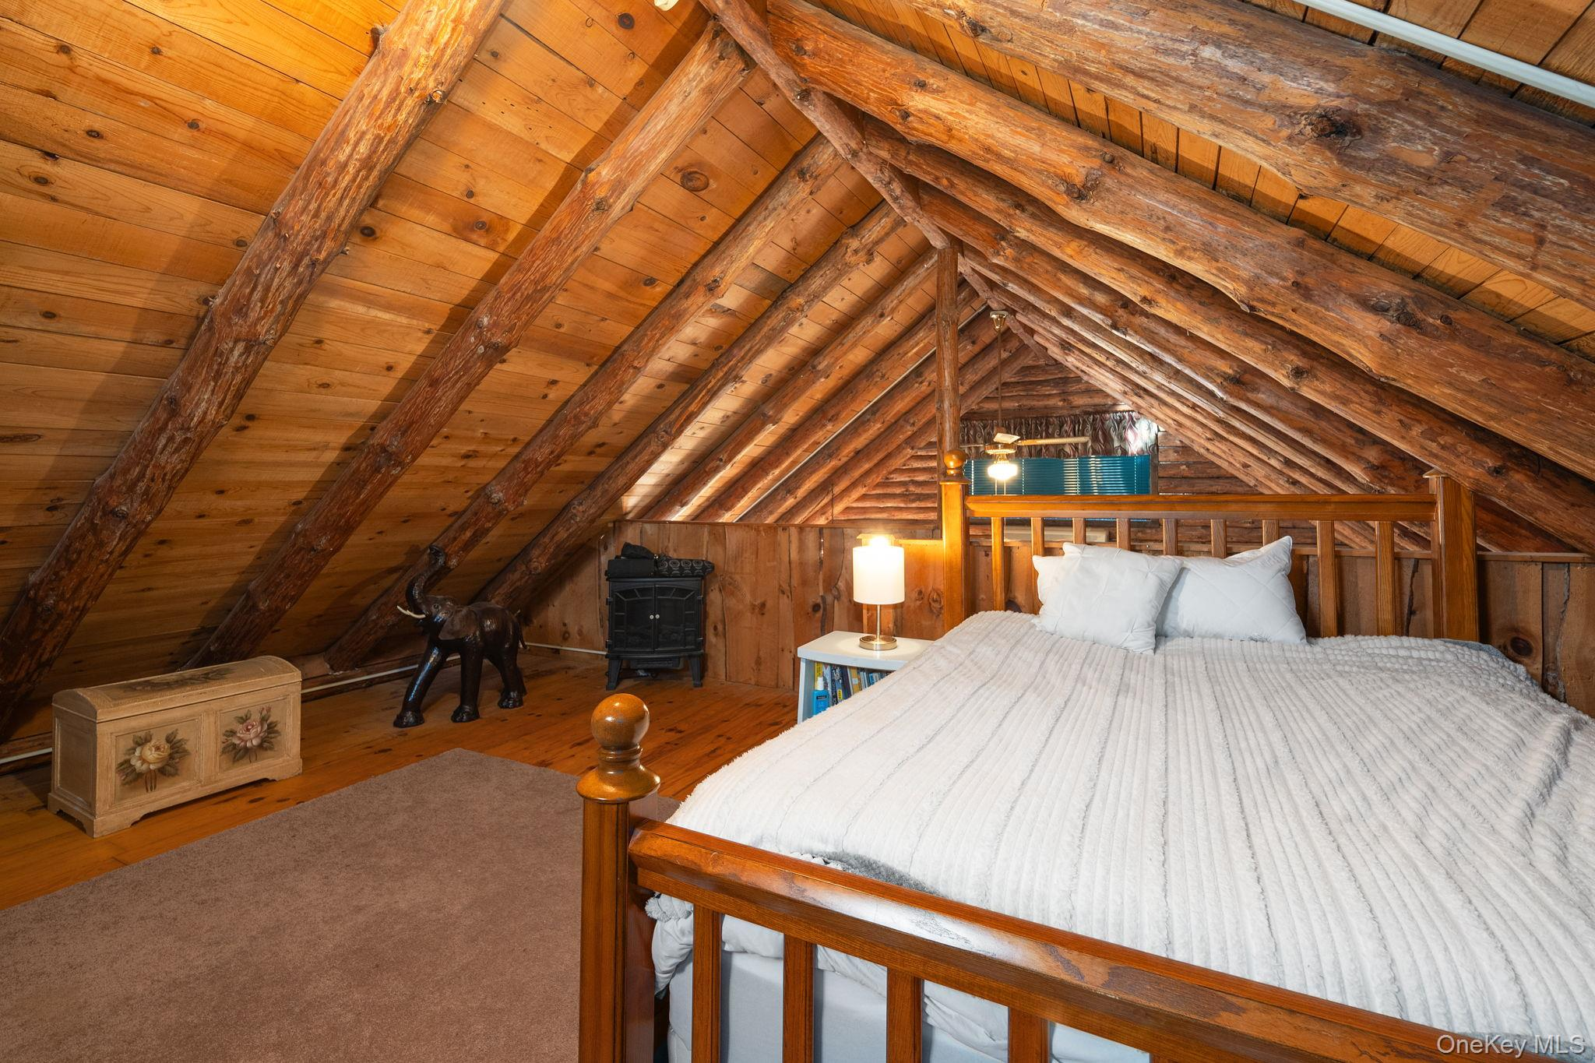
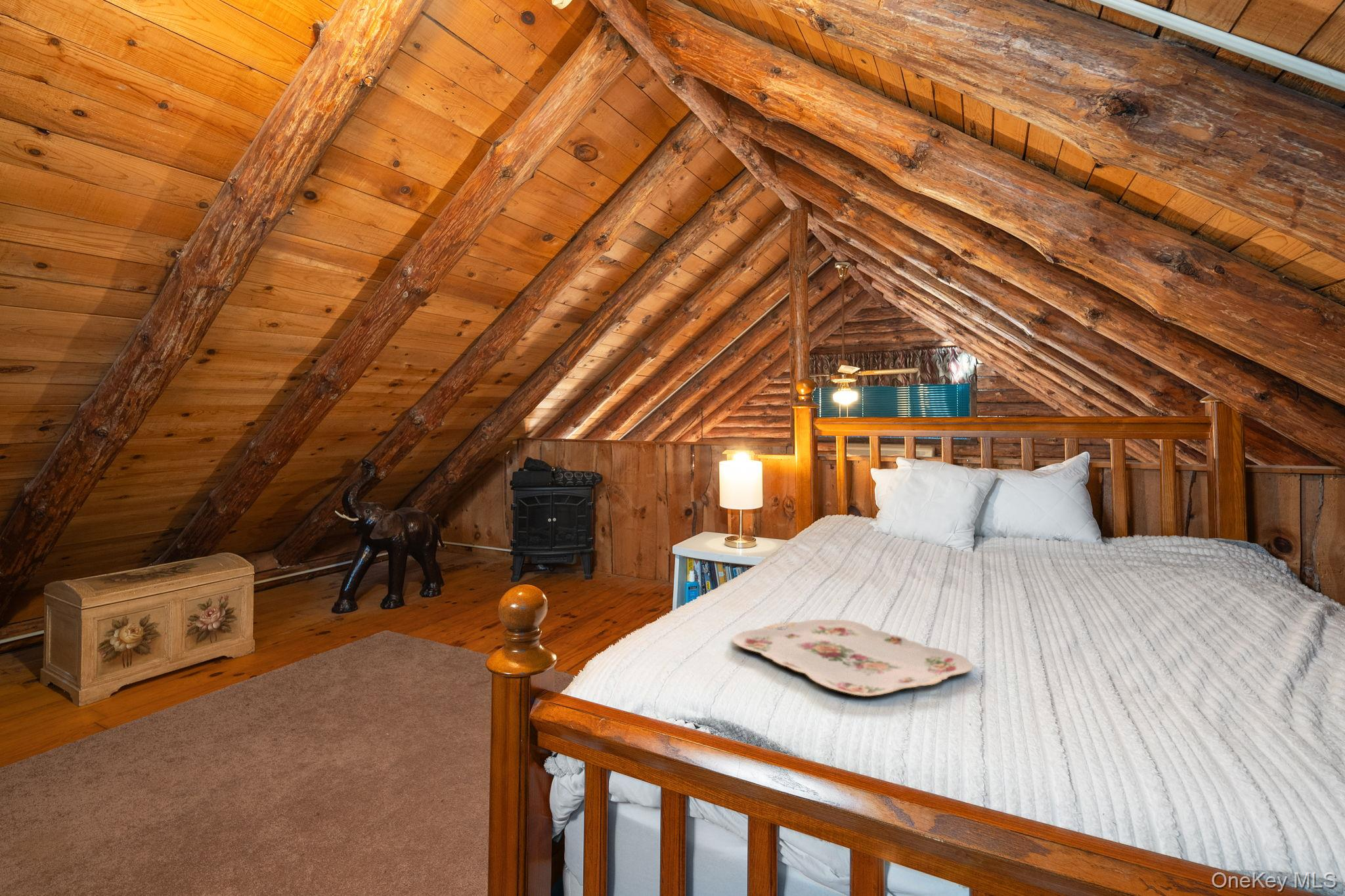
+ serving tray [731,619,973,697]
